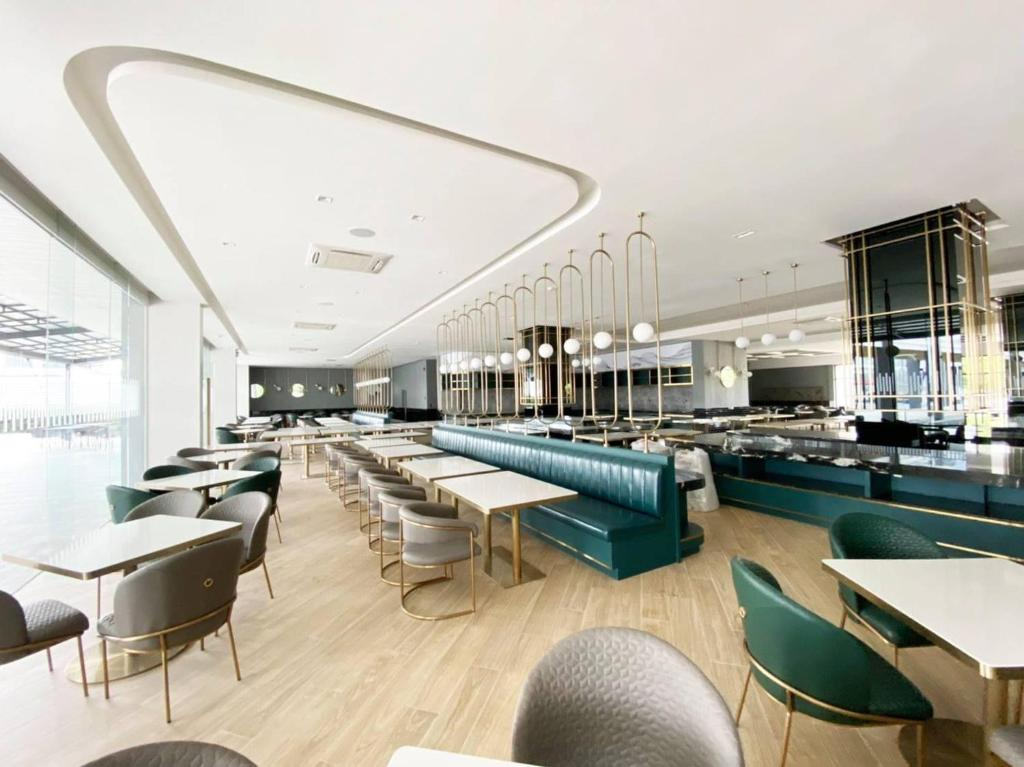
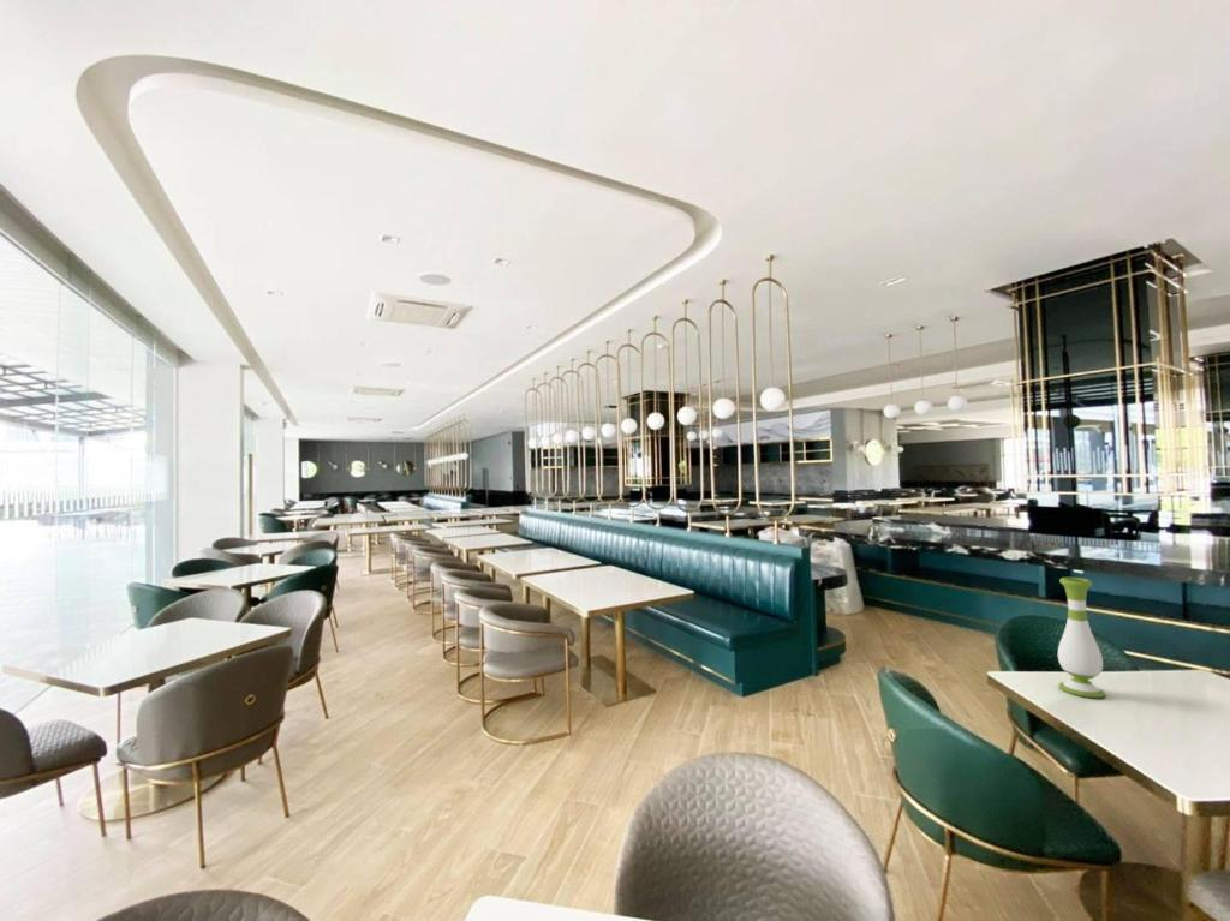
+ vase [1057,576,1106,699]
